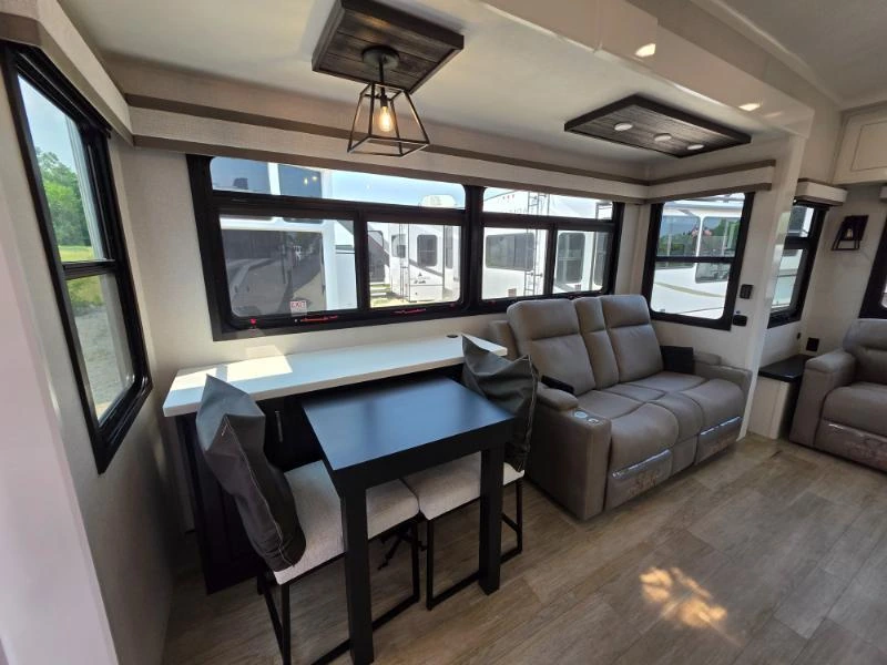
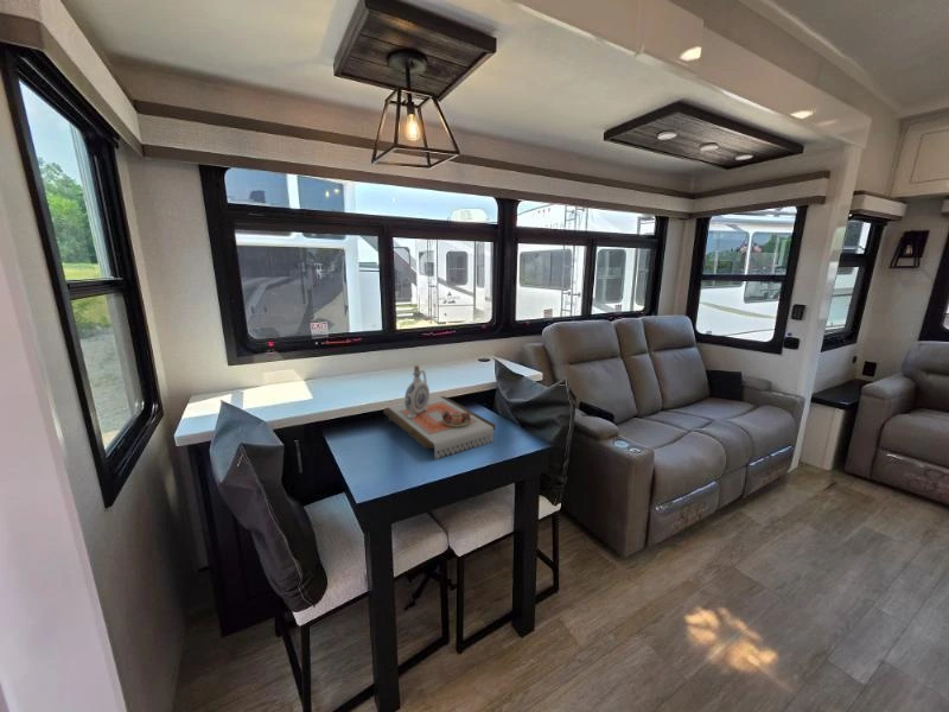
+ decorative tray [382,364,497,460]
